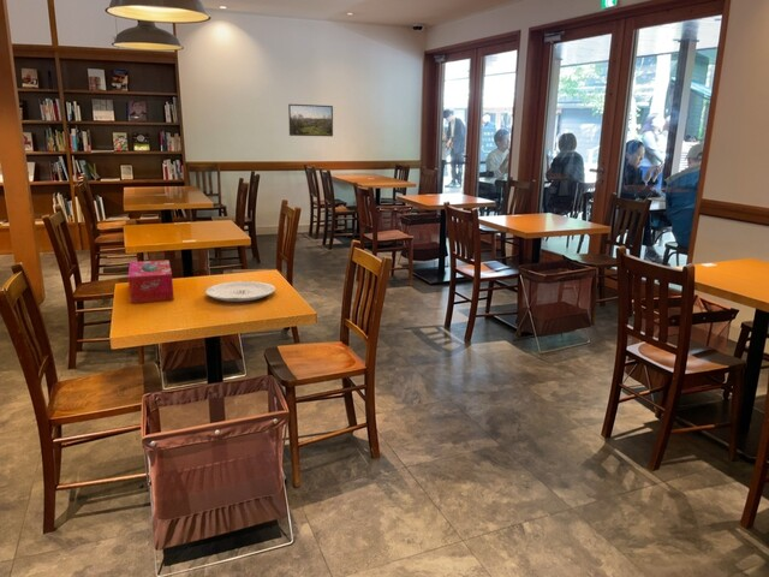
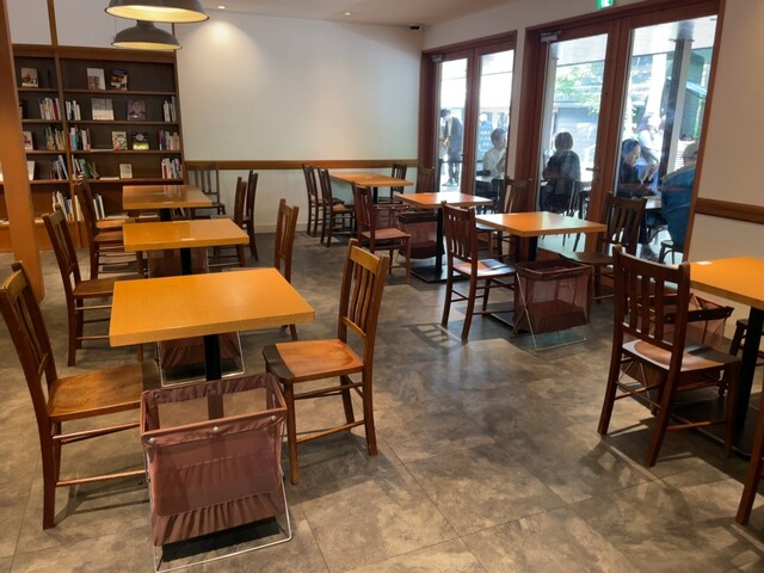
- plate [204,280,276,303]
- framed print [287,103,334,137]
- tissue box [127,258,175,304]
